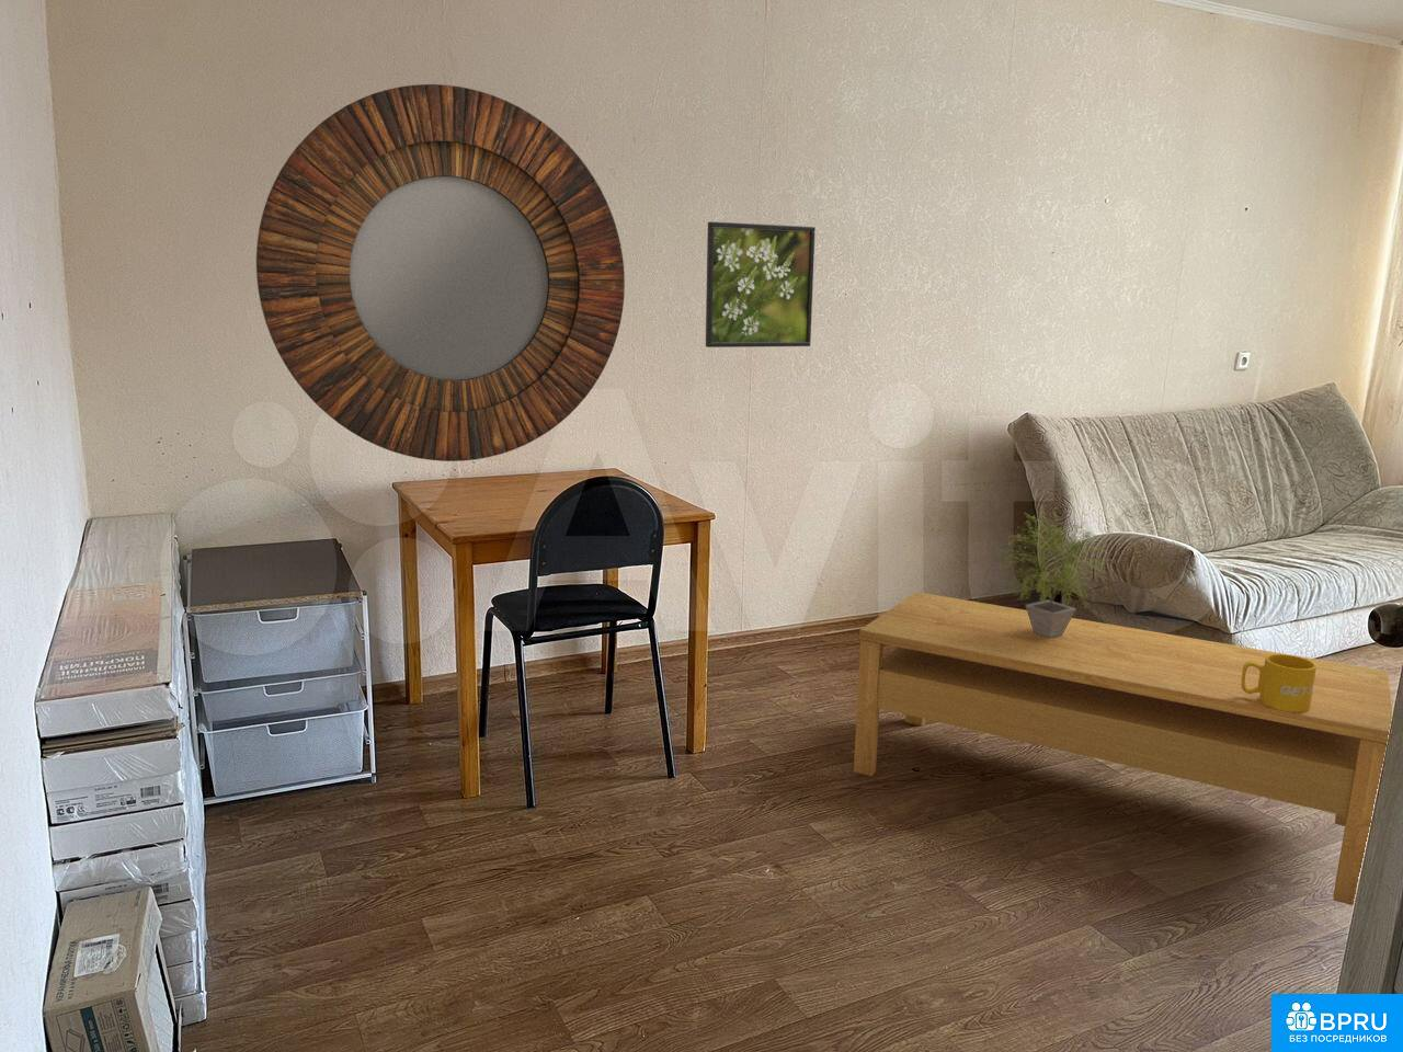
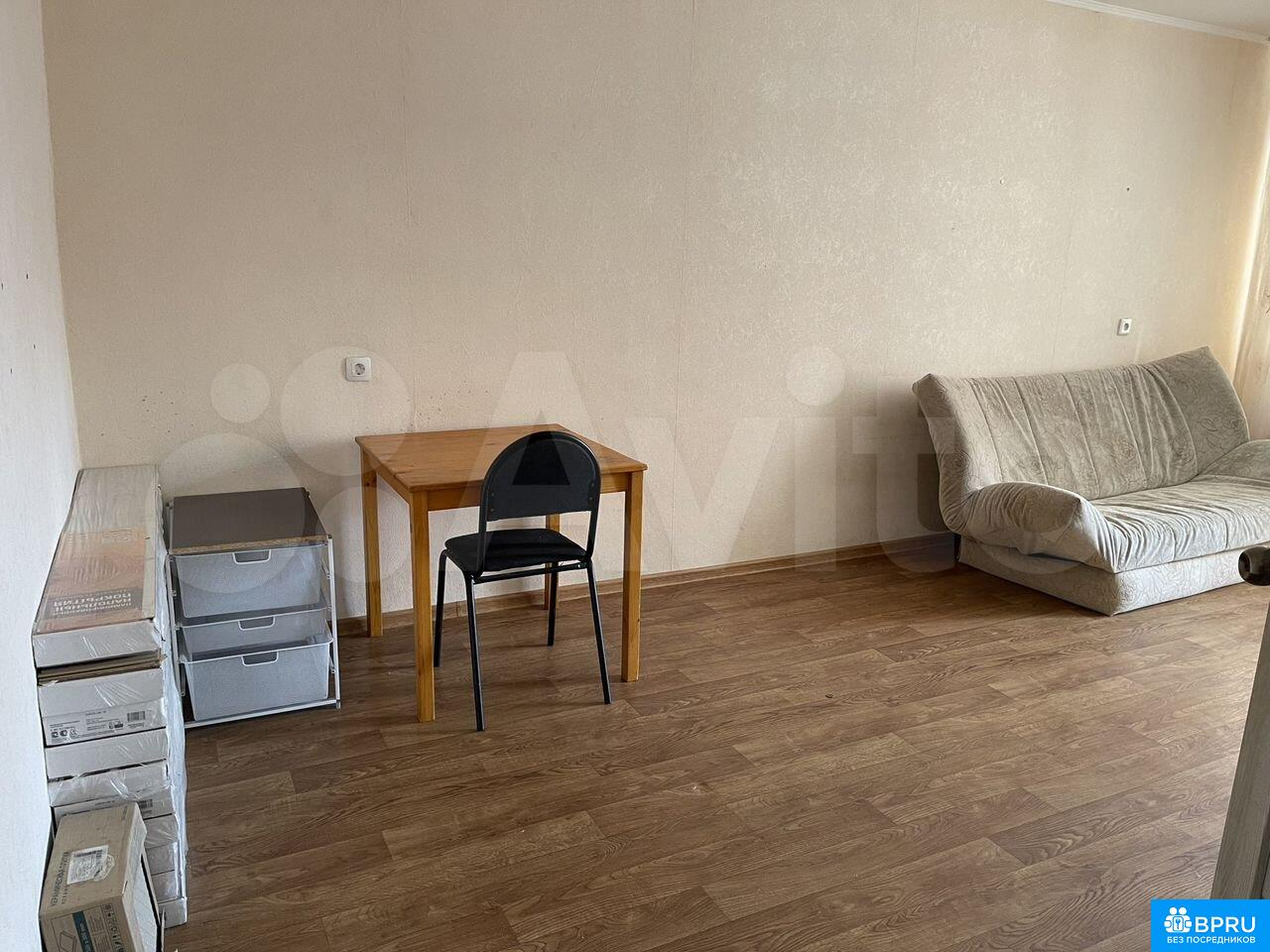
- mug [1241,653,1317,713]
- potted plant [995,503,1115,639]
- home mirror [255,83,626,462]
- coffee table [853,591,1393,906]
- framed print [705,220,816,348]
